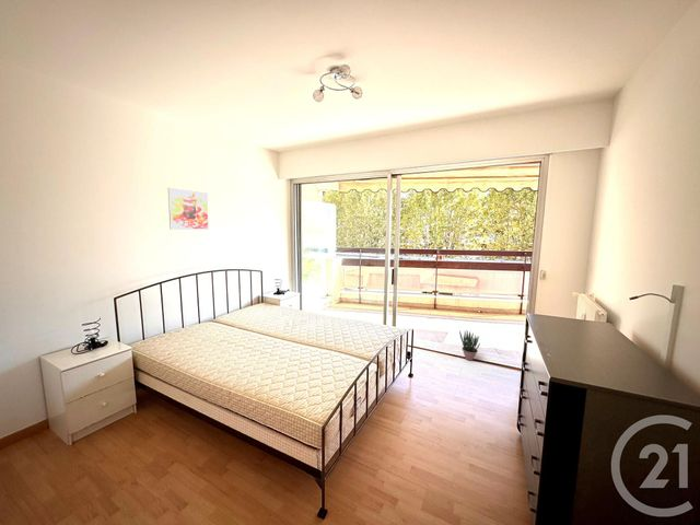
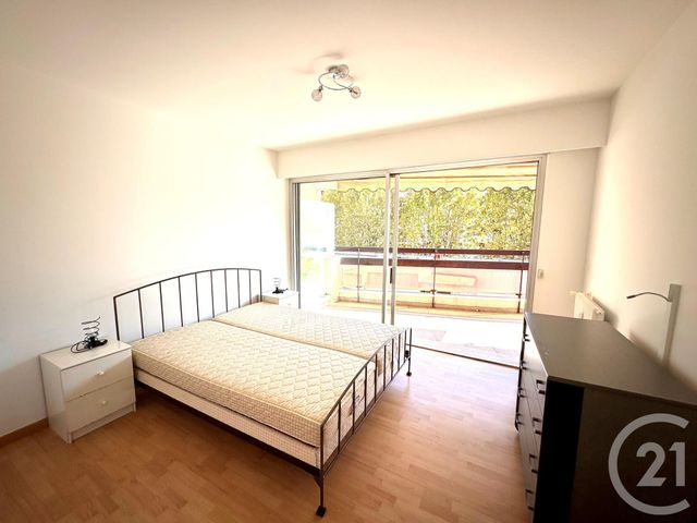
- potted plant [458,330,481,362]
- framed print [167,187,210,231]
